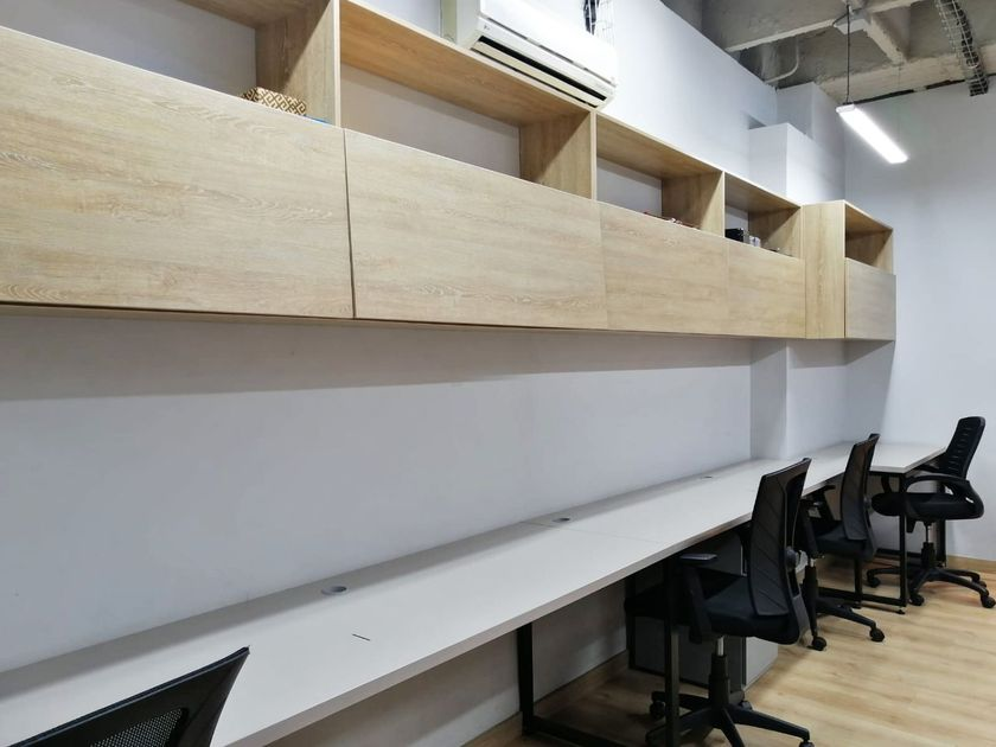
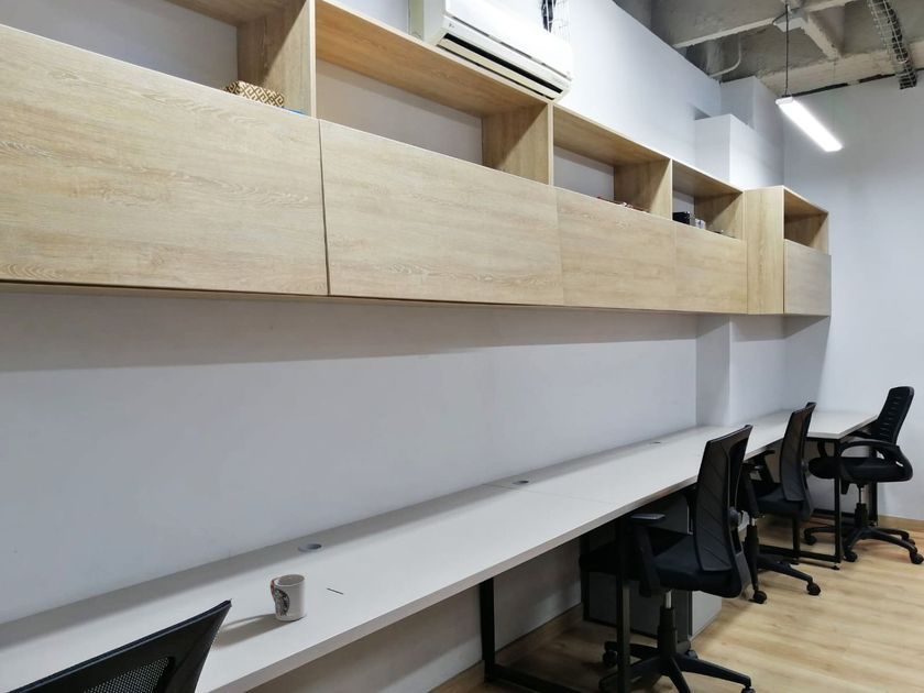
+ cup [270,573,307,623]
